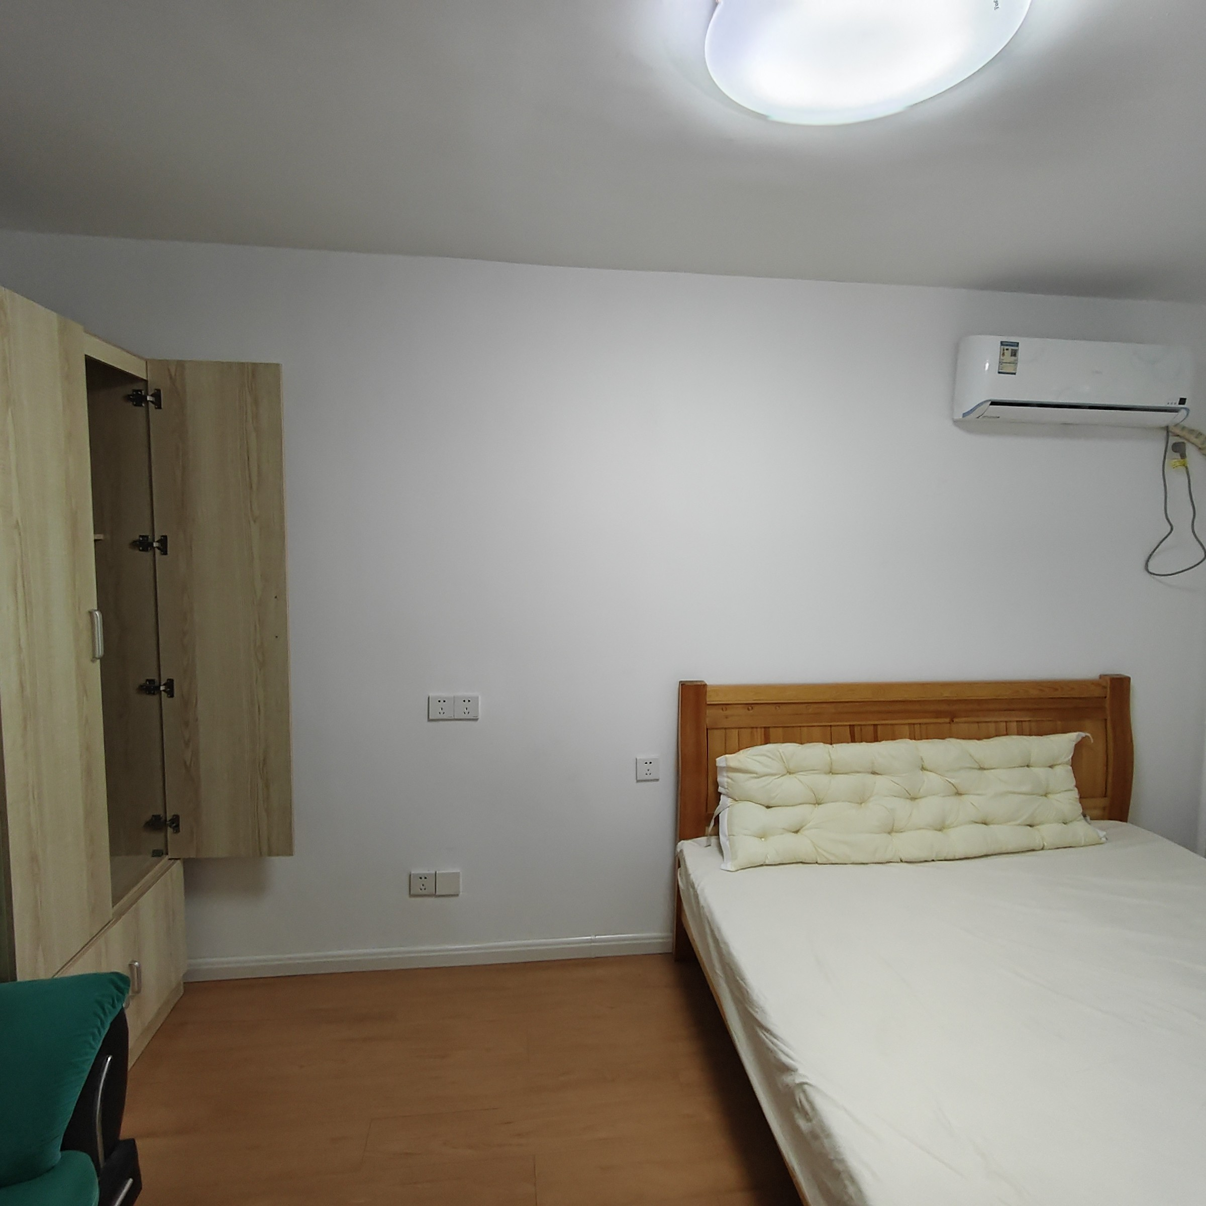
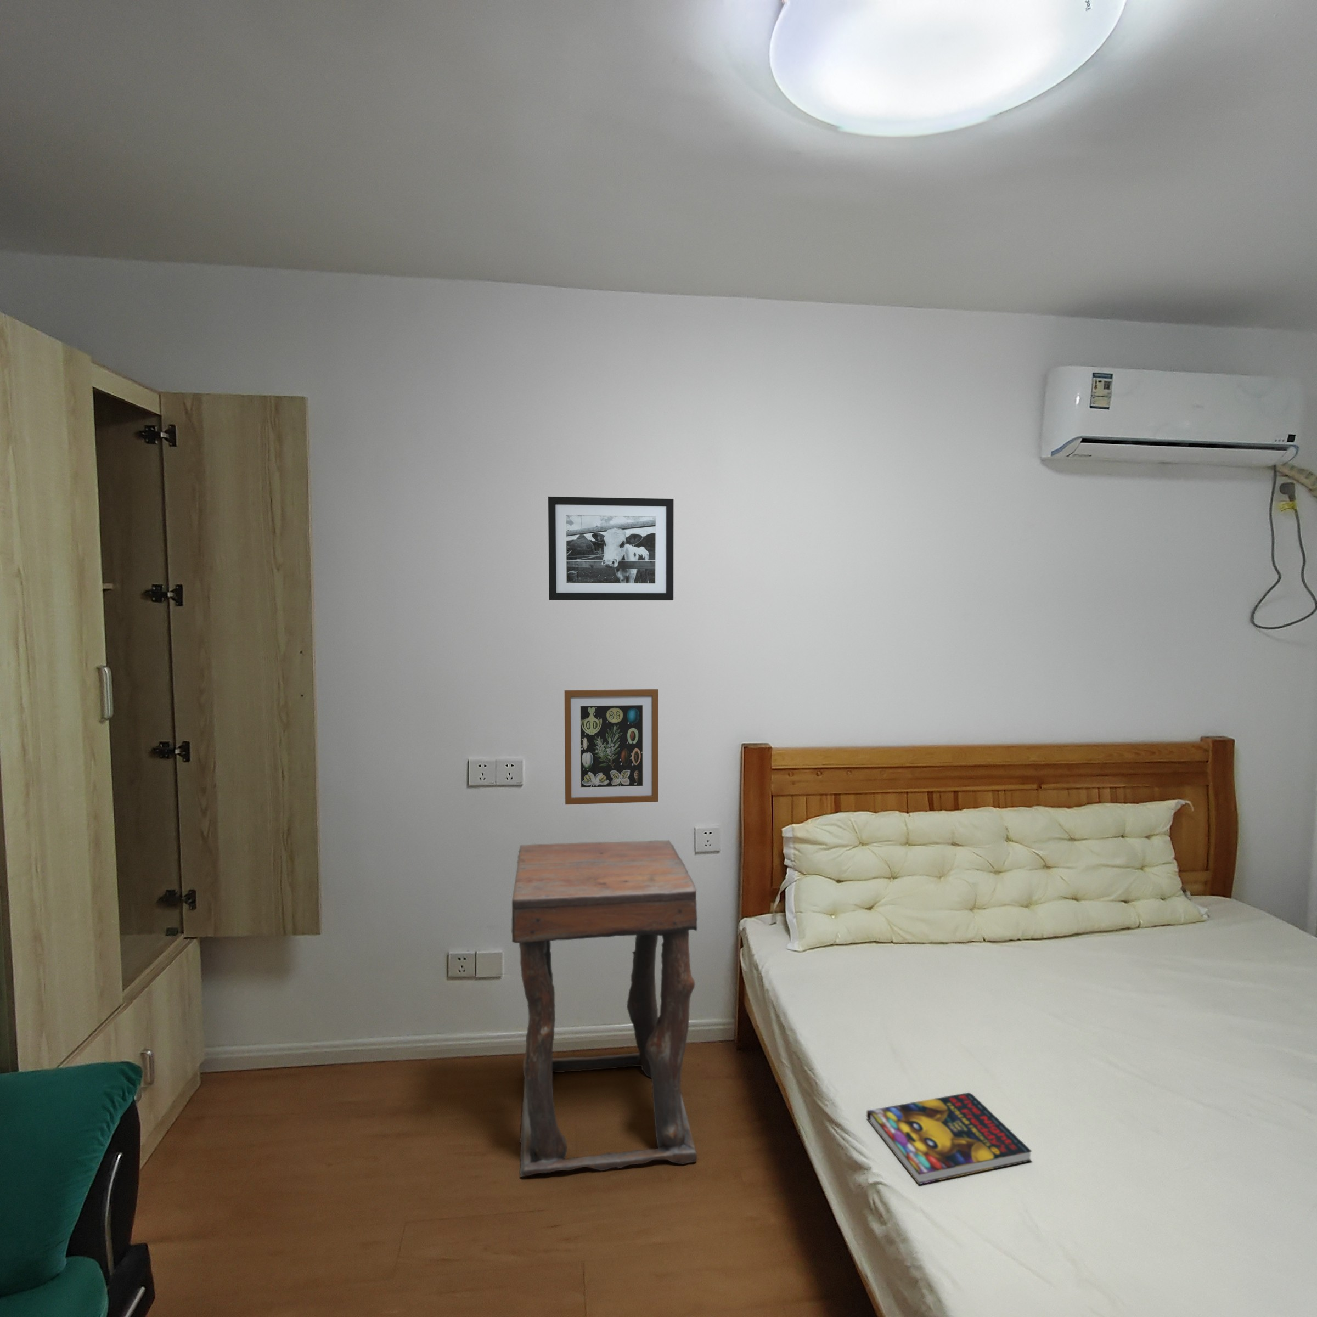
+ book [866,1091,1032,1186]
+ wall art [564,689,658,804]
+ picture frame [548,496,674,601]
+ side table [511,839,698,1177]
